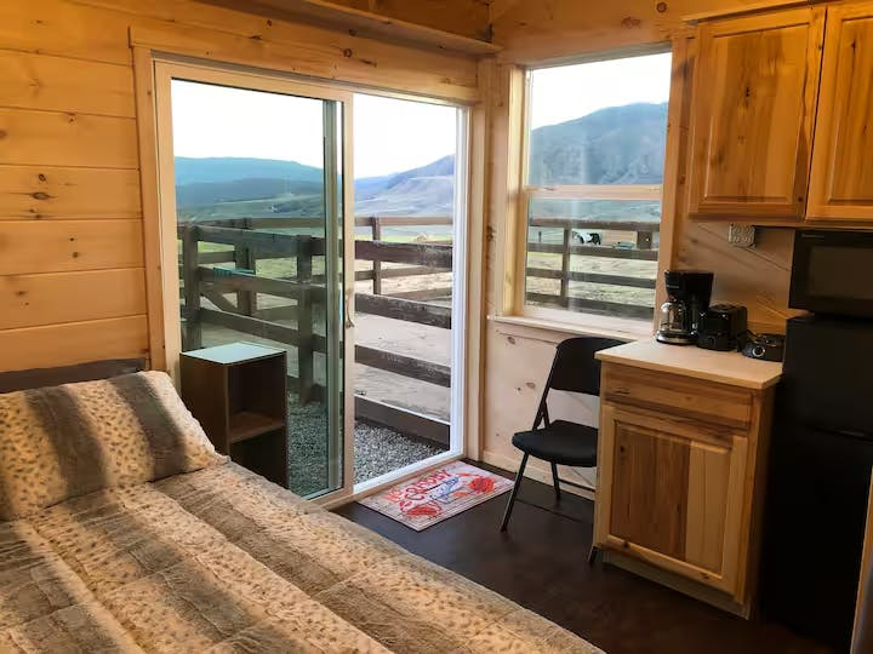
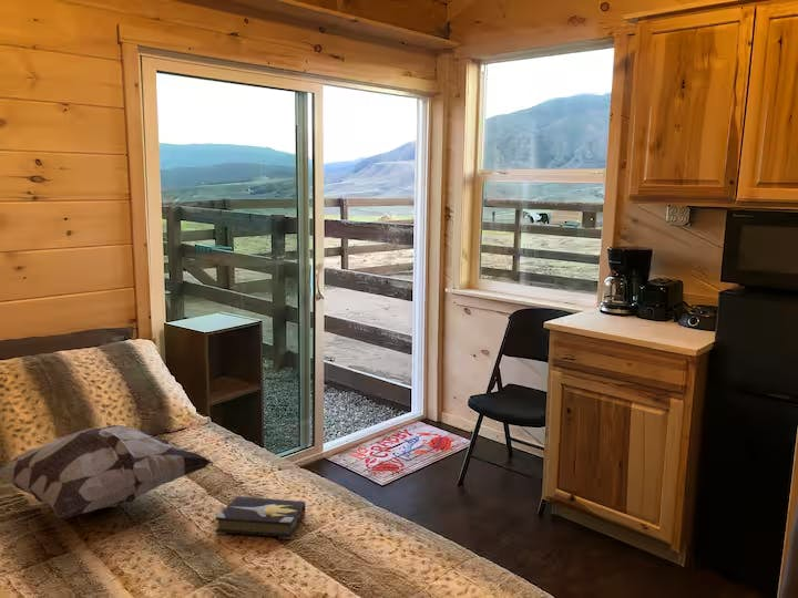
+ hardback book [215,495,307,540]
+ decorative pillow [0,424,213,519]
